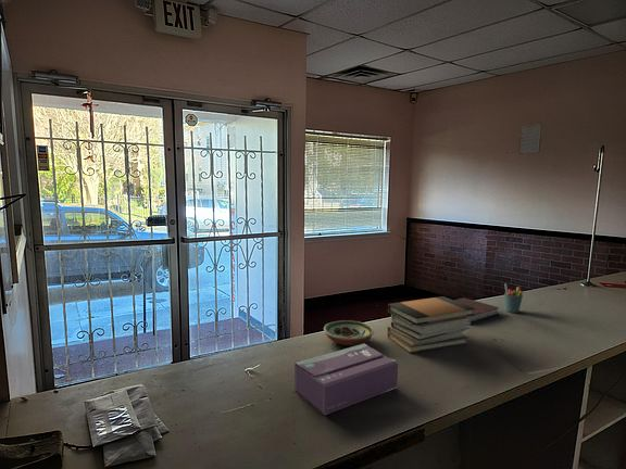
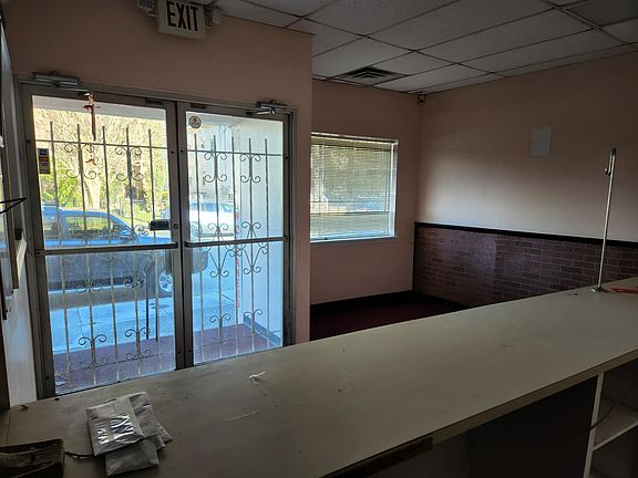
- book stack [386,295,475,354]
- decorative bowl [323,319,375,346]
- notebook [453,296,500,324]
- tissue box [293,343,399,416]
- pen holder [503,282,524,314]
